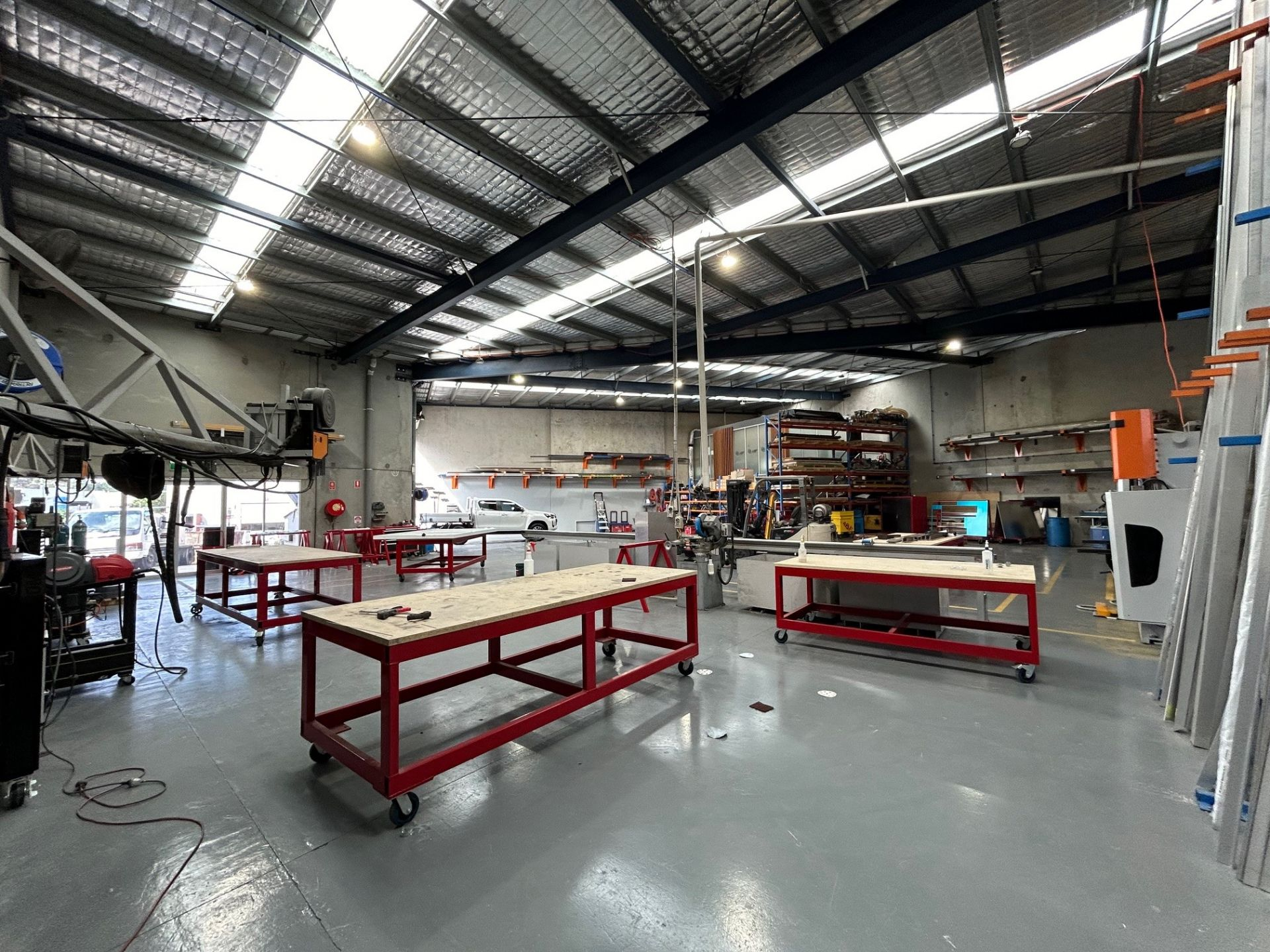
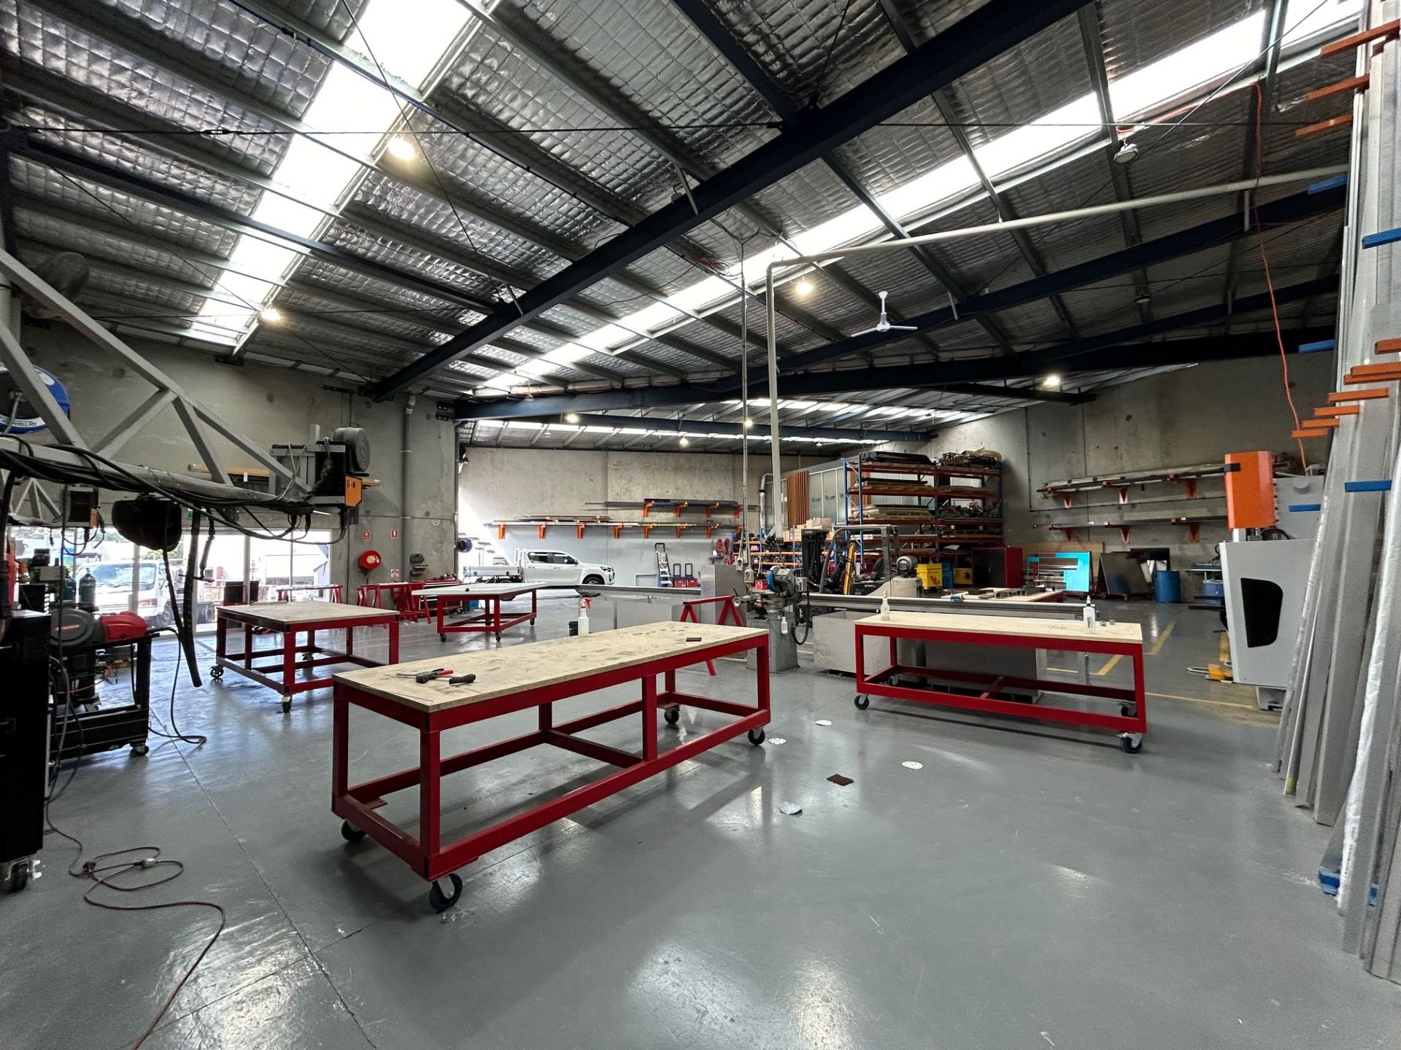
+ ceiling fan [851,291,918,338]
